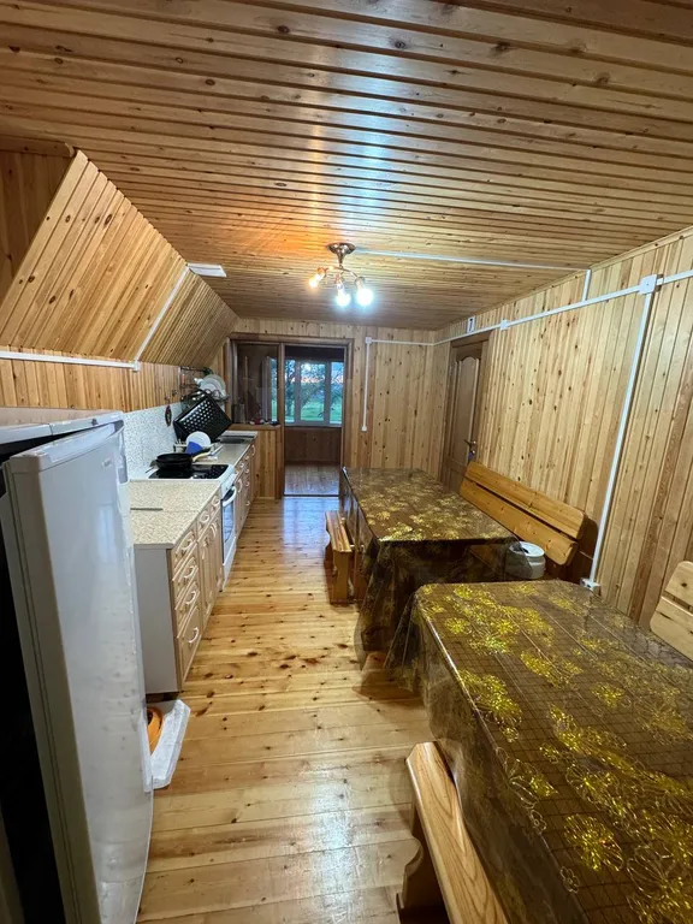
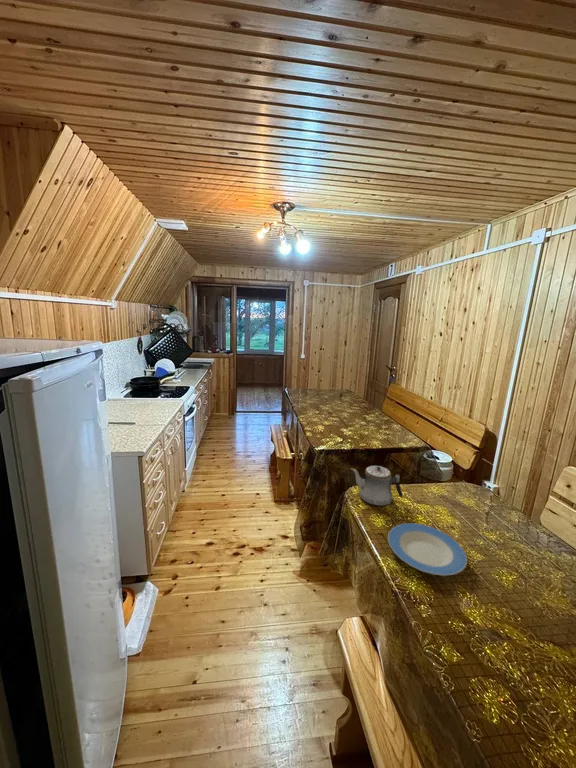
+ plate [387,522,468,577]
+ teapot [350,465,404,507]
